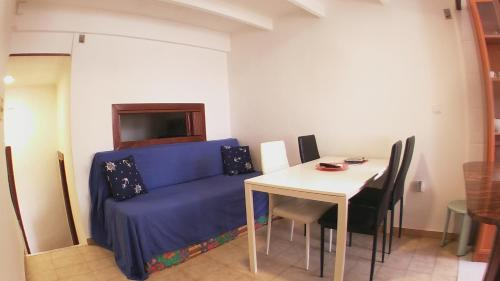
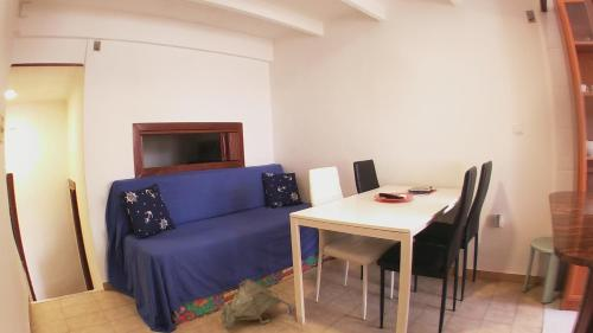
+ bag [219,278,292,331]
